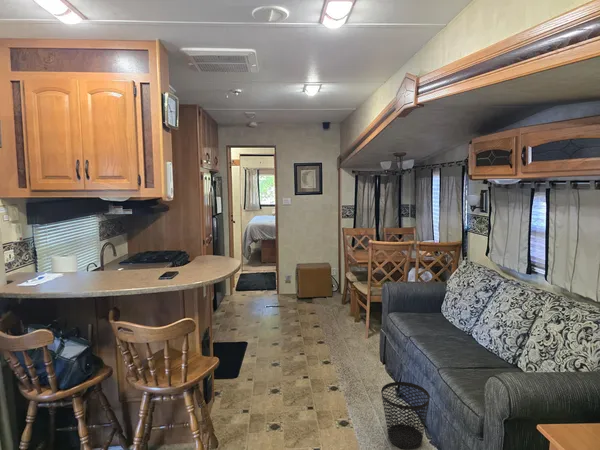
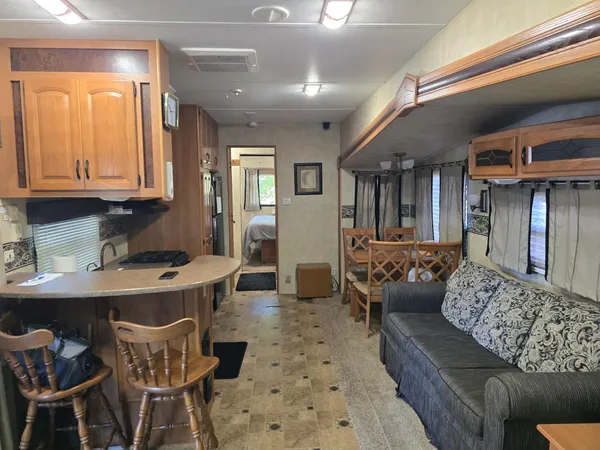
- wastebasket [380,381,431,450]
